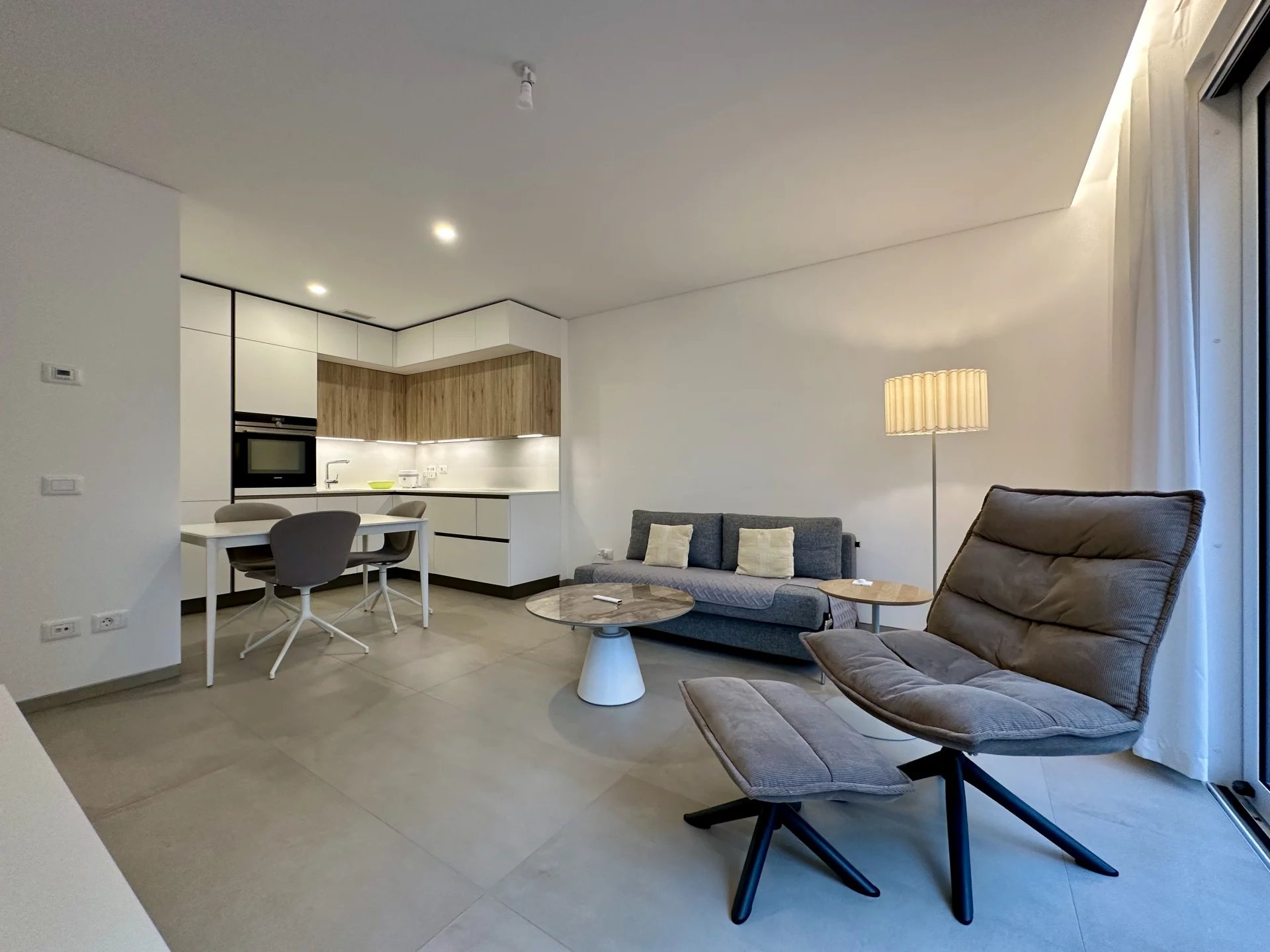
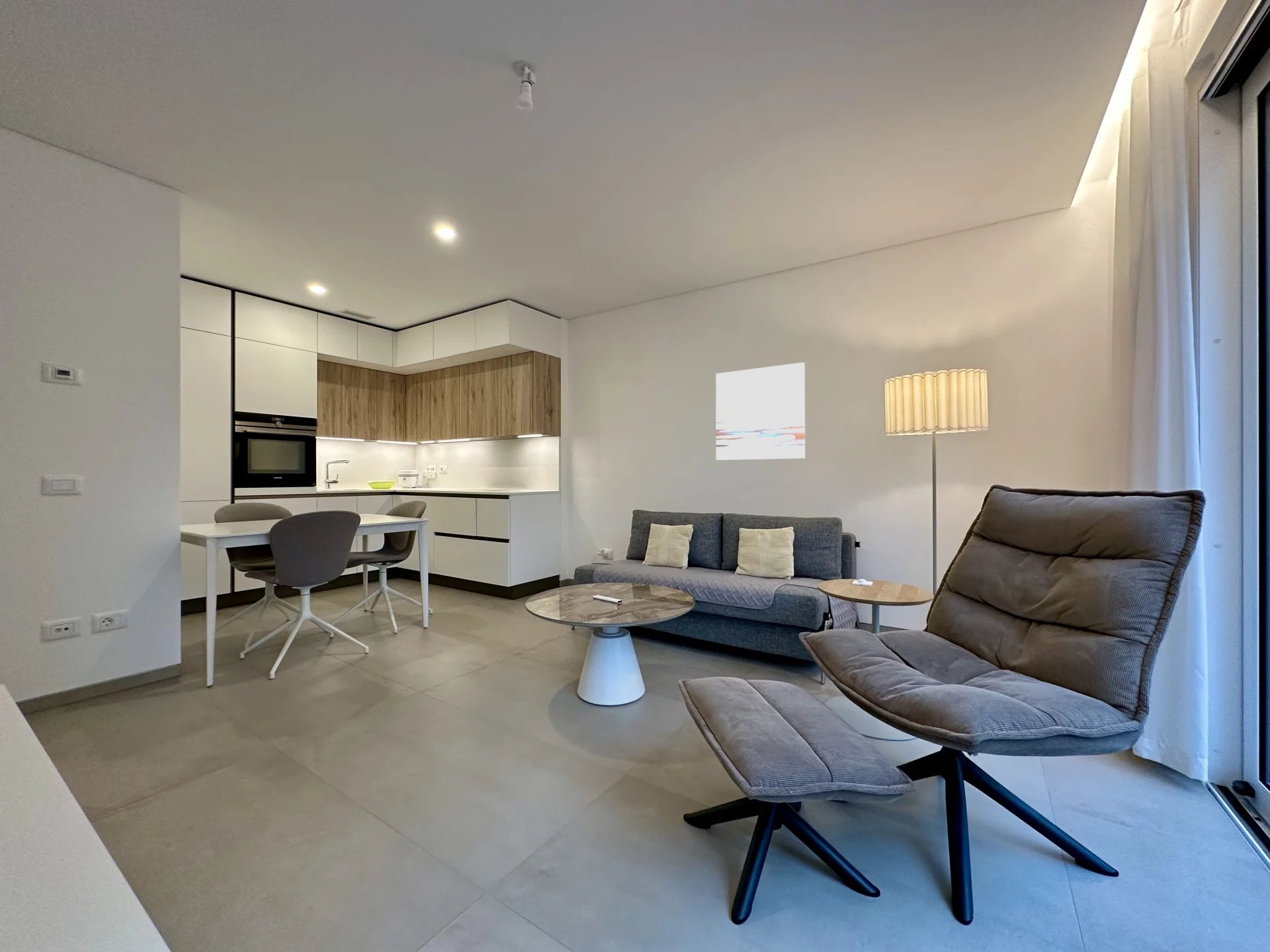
+ wall art [715,362,806,461]
